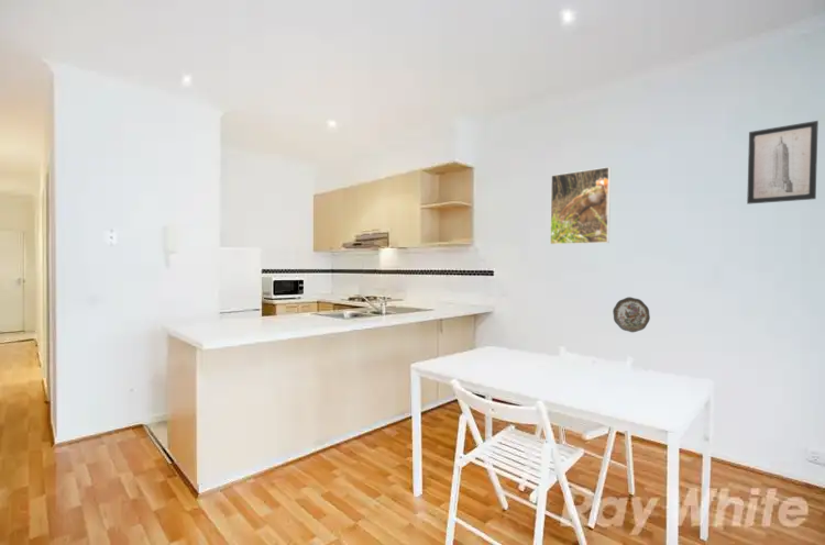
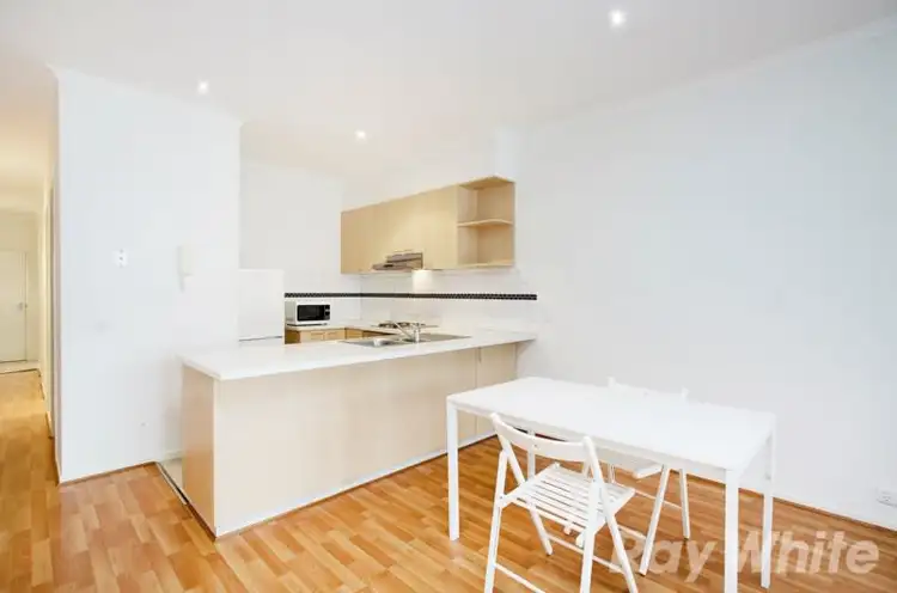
- wall art [746,120,820,205]
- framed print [549,166,612,245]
- decorative plate [612,297,651,333]
